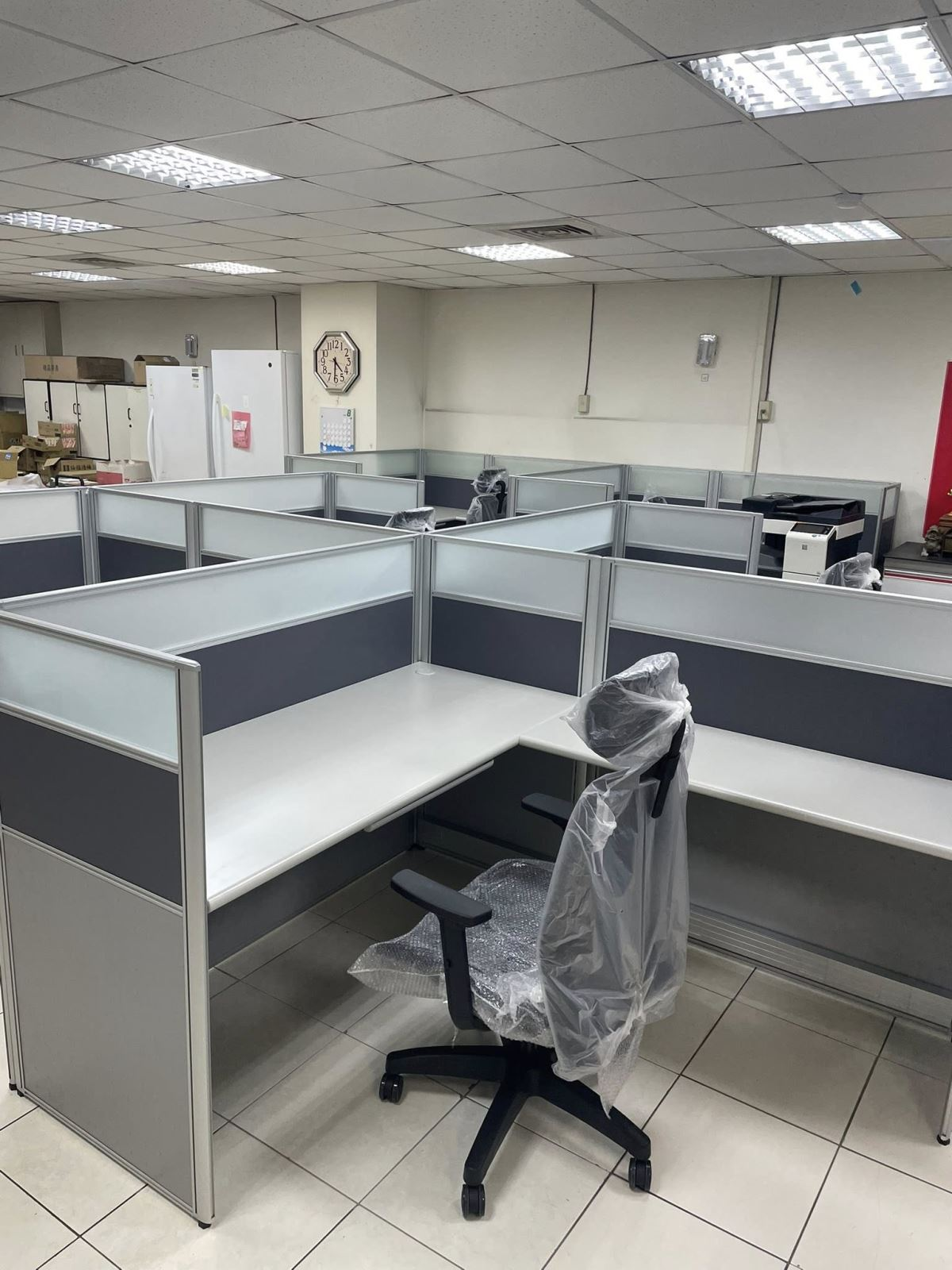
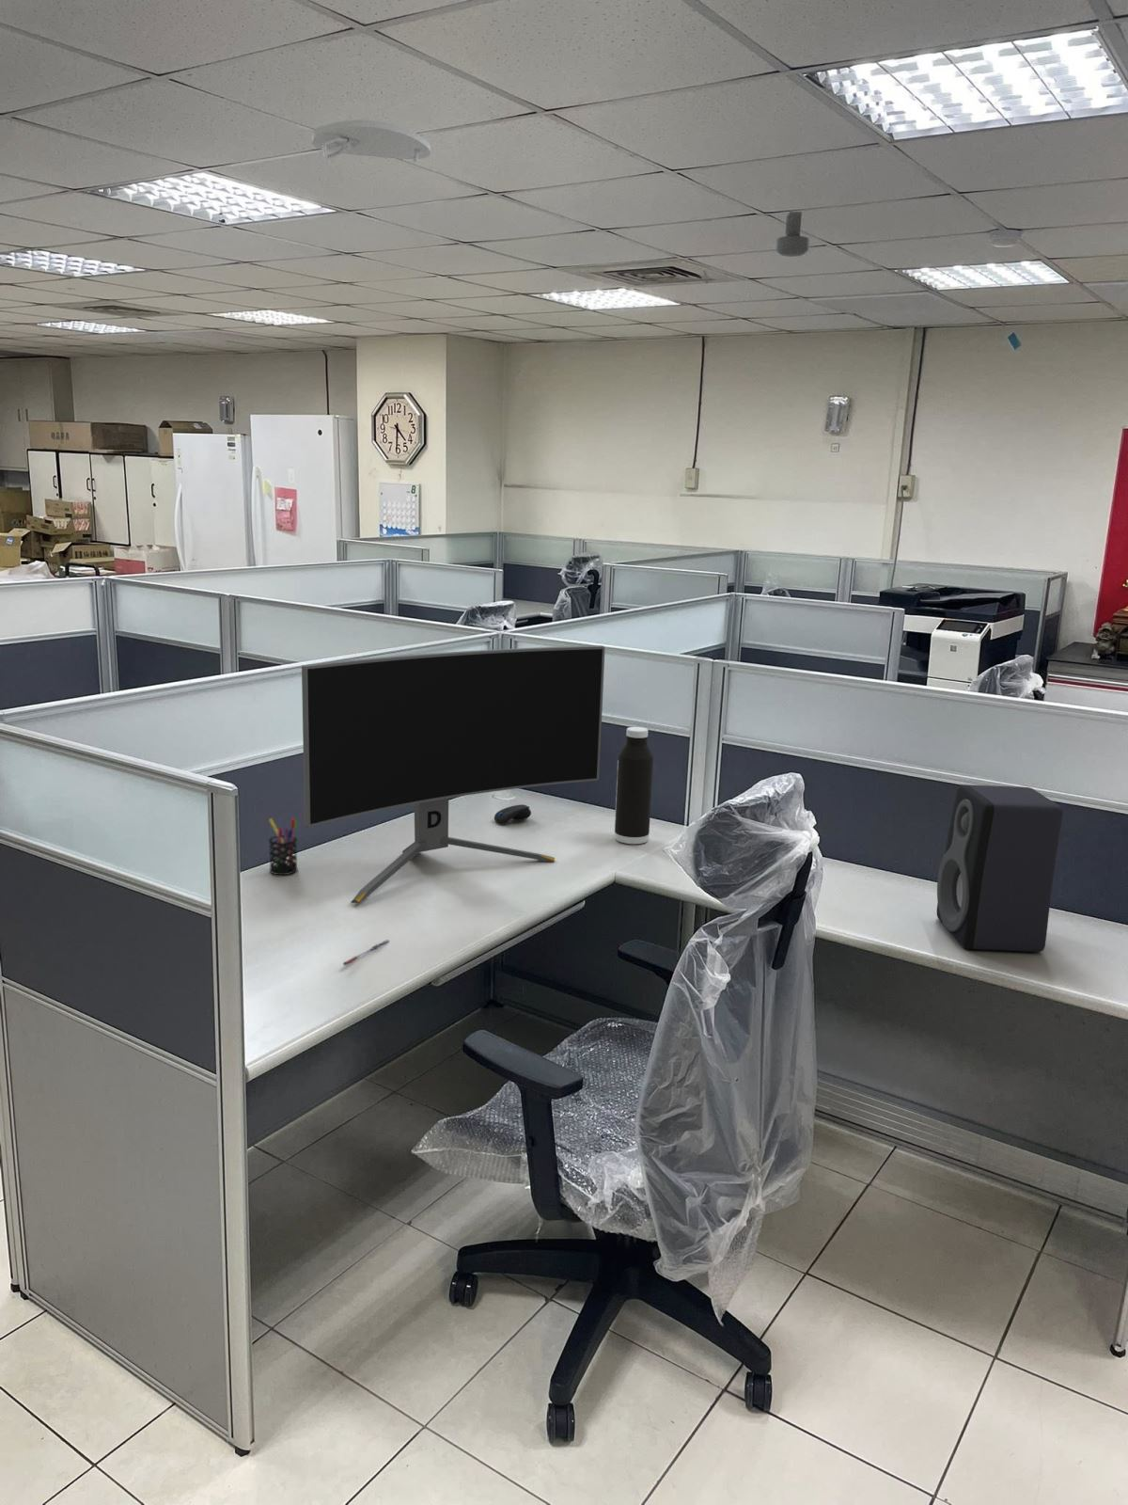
+ computer monitor [301,645,605,904]
+ speaker [936,783,1064,953]
+ pen holder [268,818,299,876]
+ smoke detector [312,120,431,162]
+ computer mouse [494,803,532,825]
+ pen [342,939,390,967]
+ water bottle [614,726,654,845]
+ security camera [776,211,810,257]
